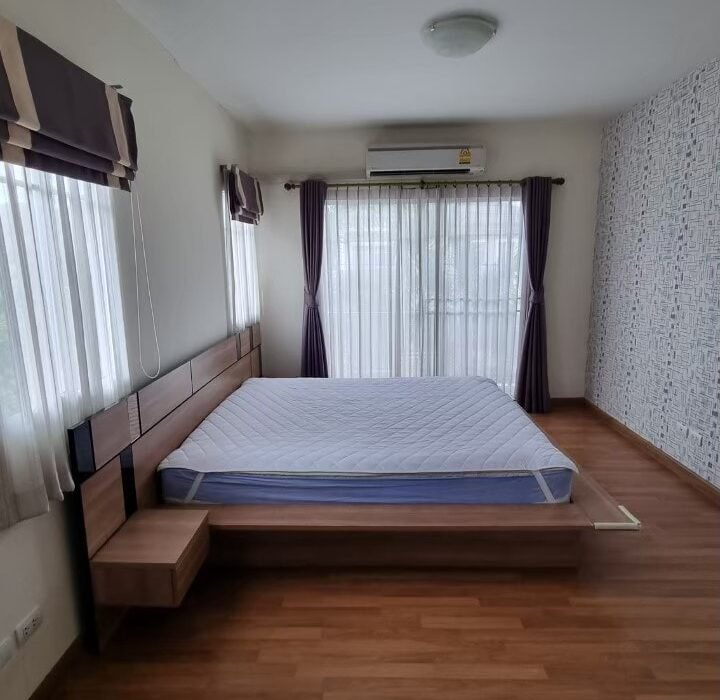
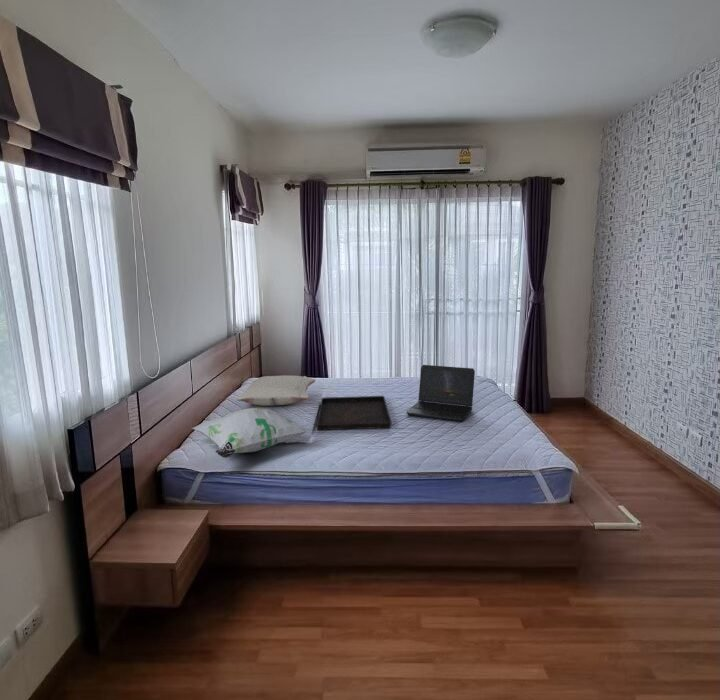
+ laptop computer [405,364,476,423]
+ decorative pillow [191,407,308,459]
+ pillow [235,374,317,407]
+ serving tray [315,395,392,431]
